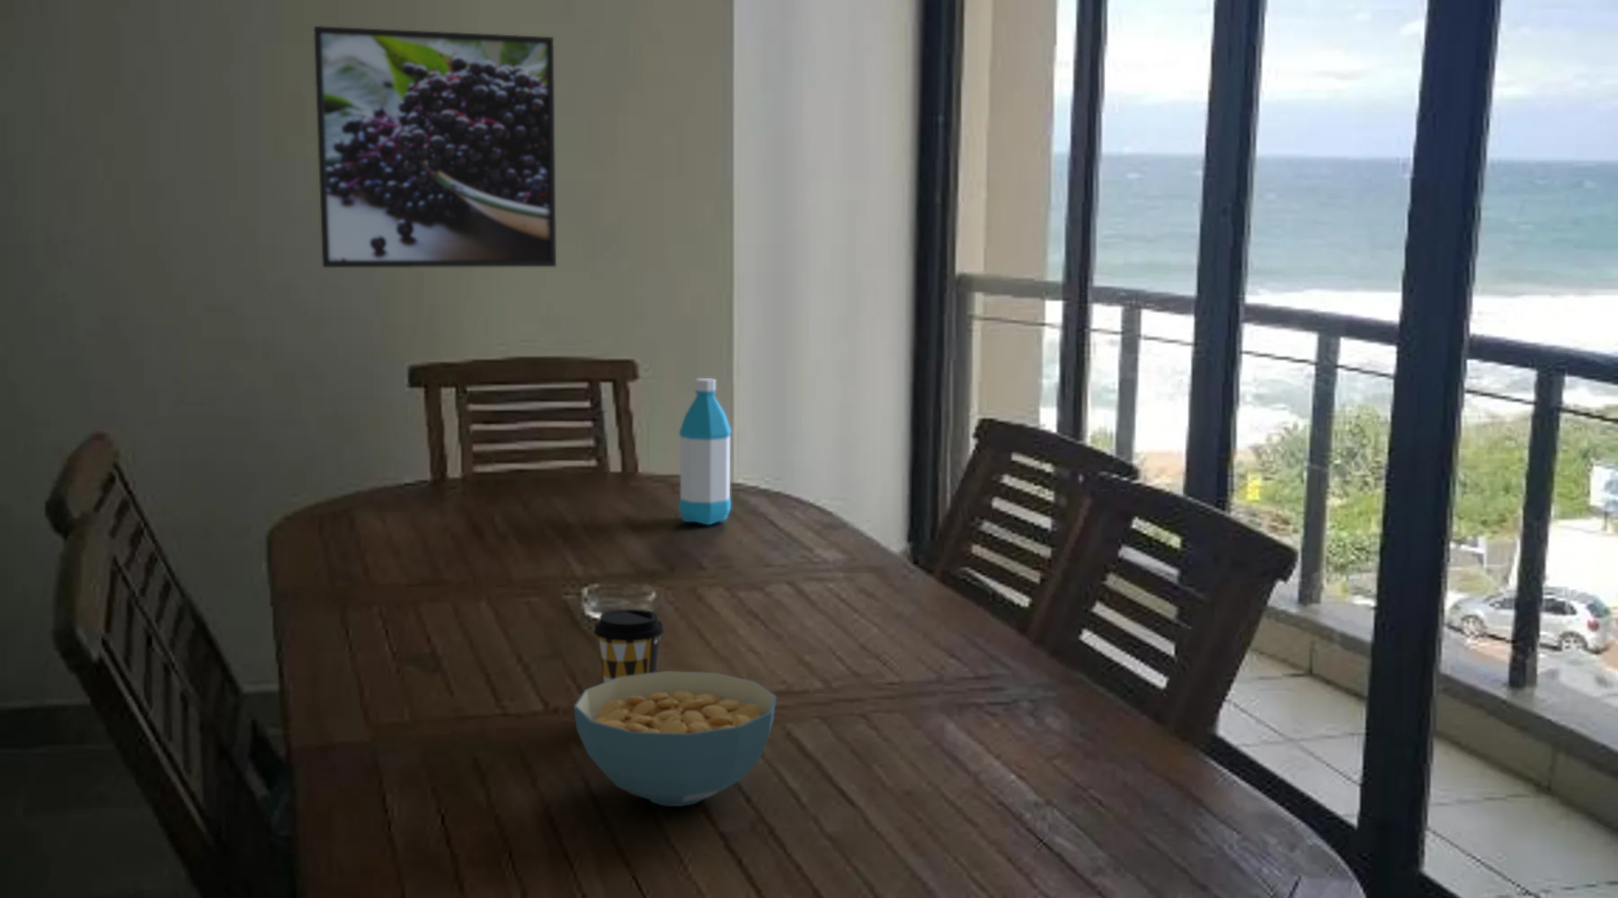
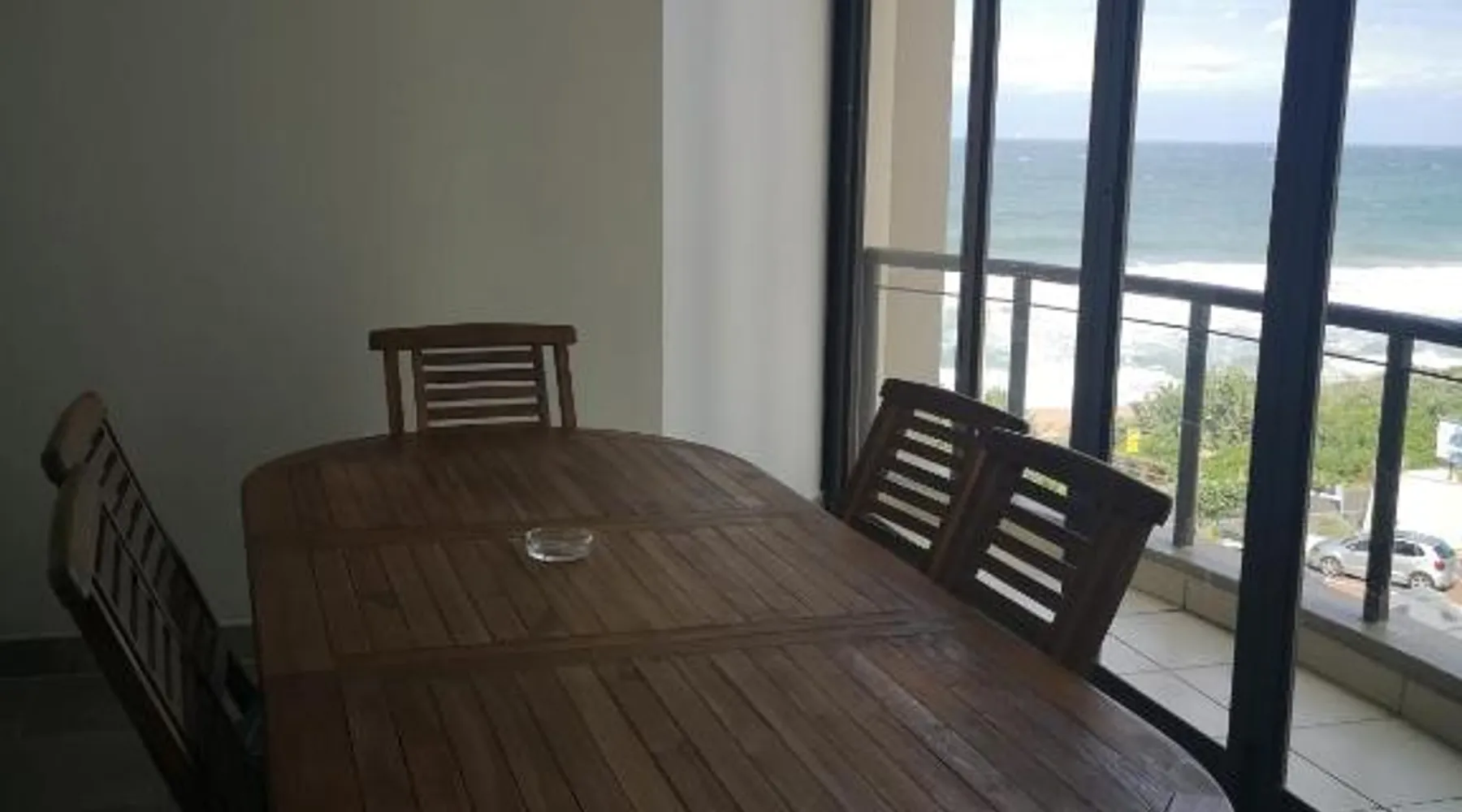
- cereal bowl [572,670,778,807]
- coffee cup [593,608,665,682]
- water bottle [677,377,733,526]
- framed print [313,25,558,269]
